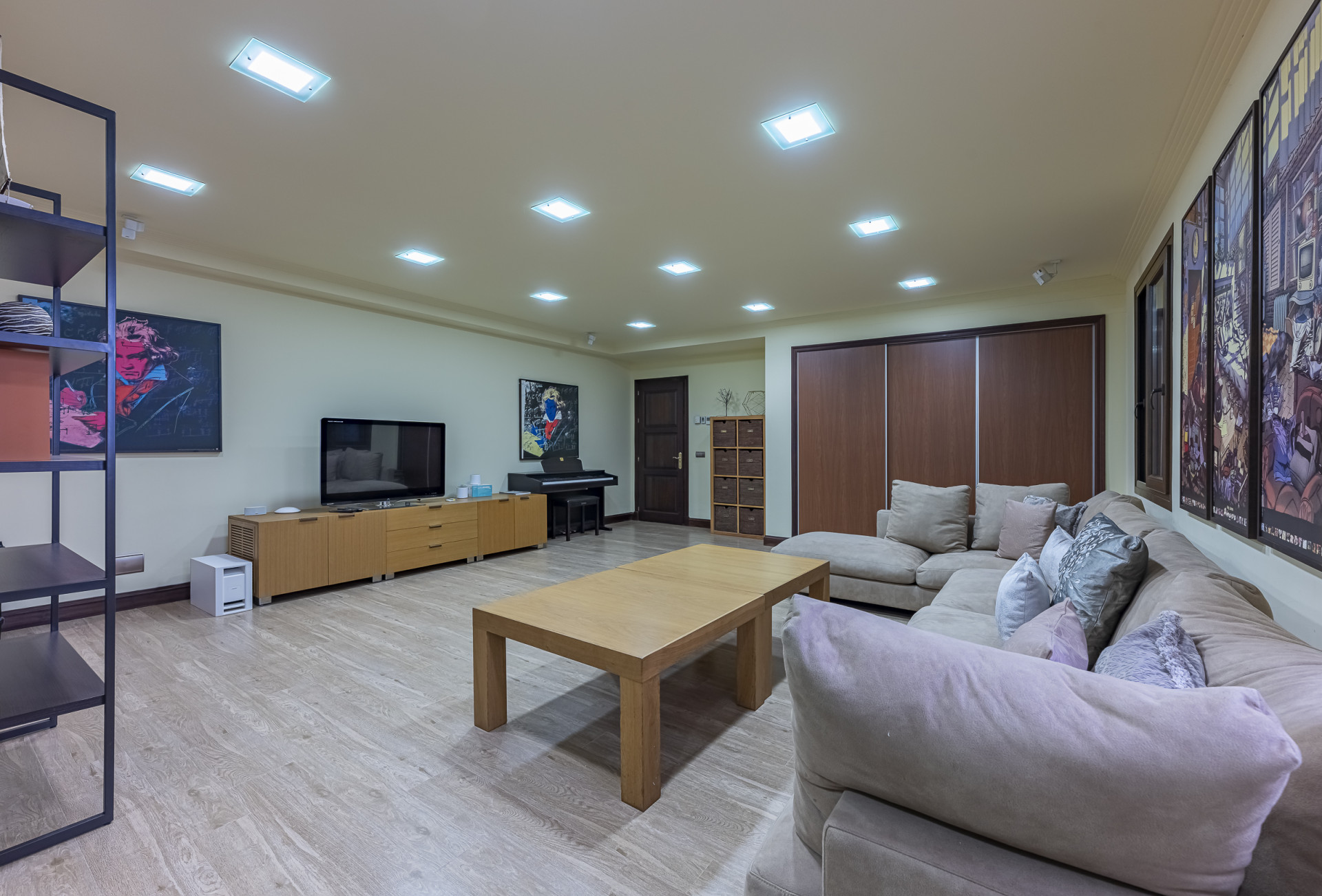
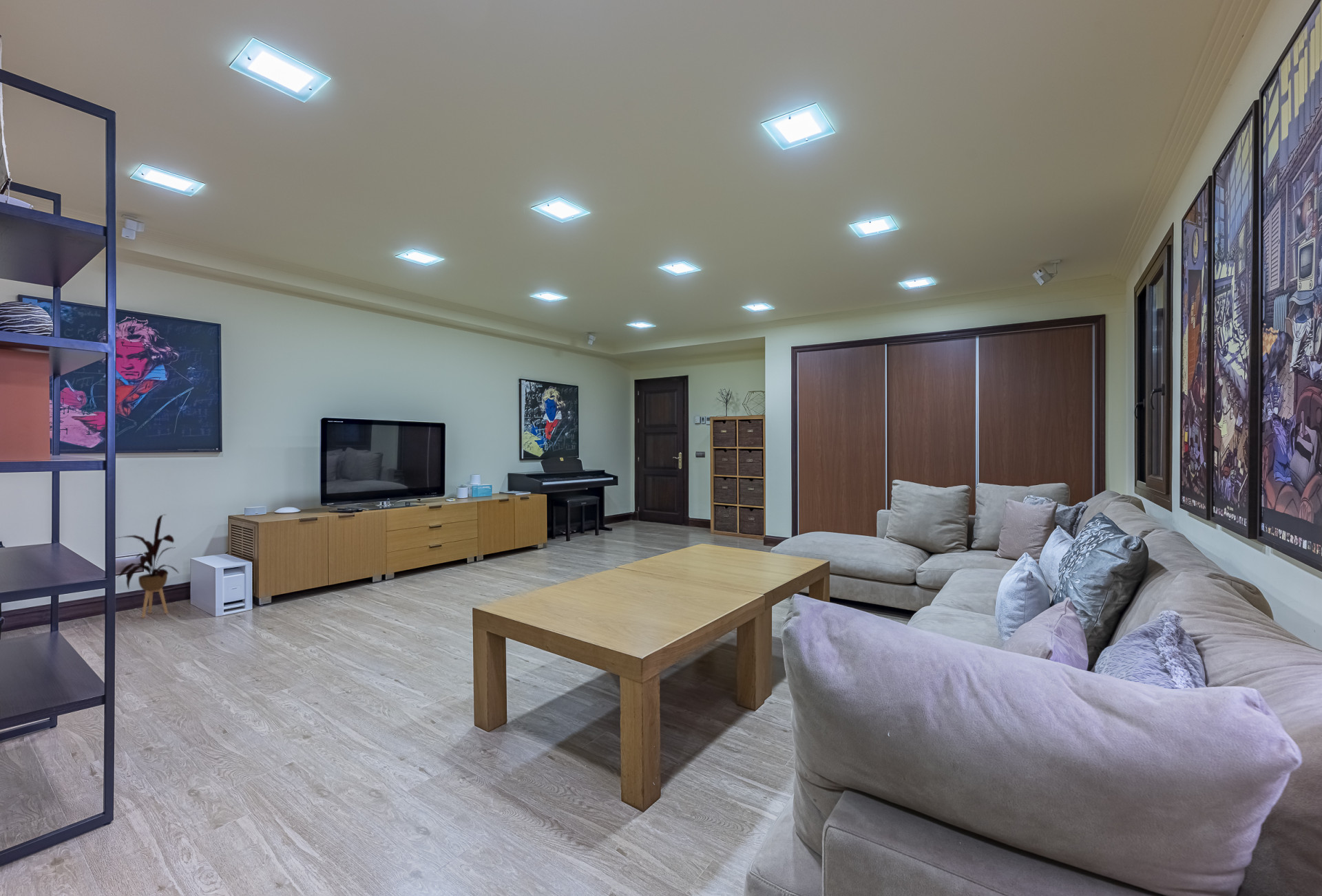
+ house plant [116,513,180,618]
